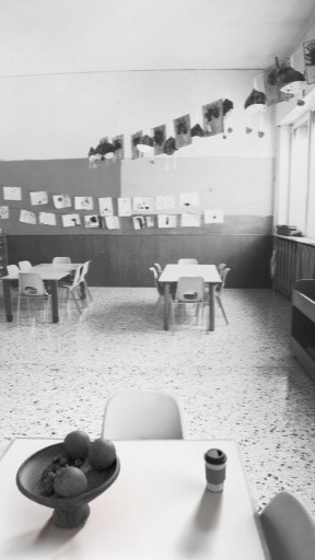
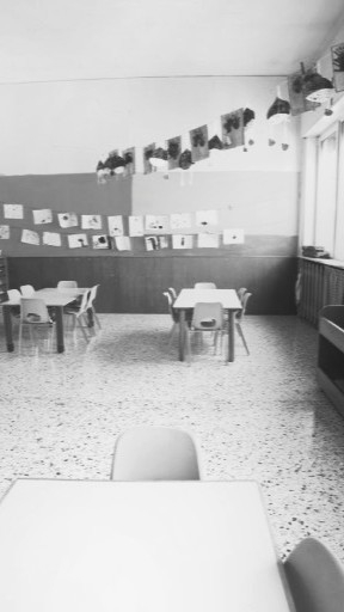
- fruit bowl [14,429,121,528]
- coffee cup [202,447,229,493]
